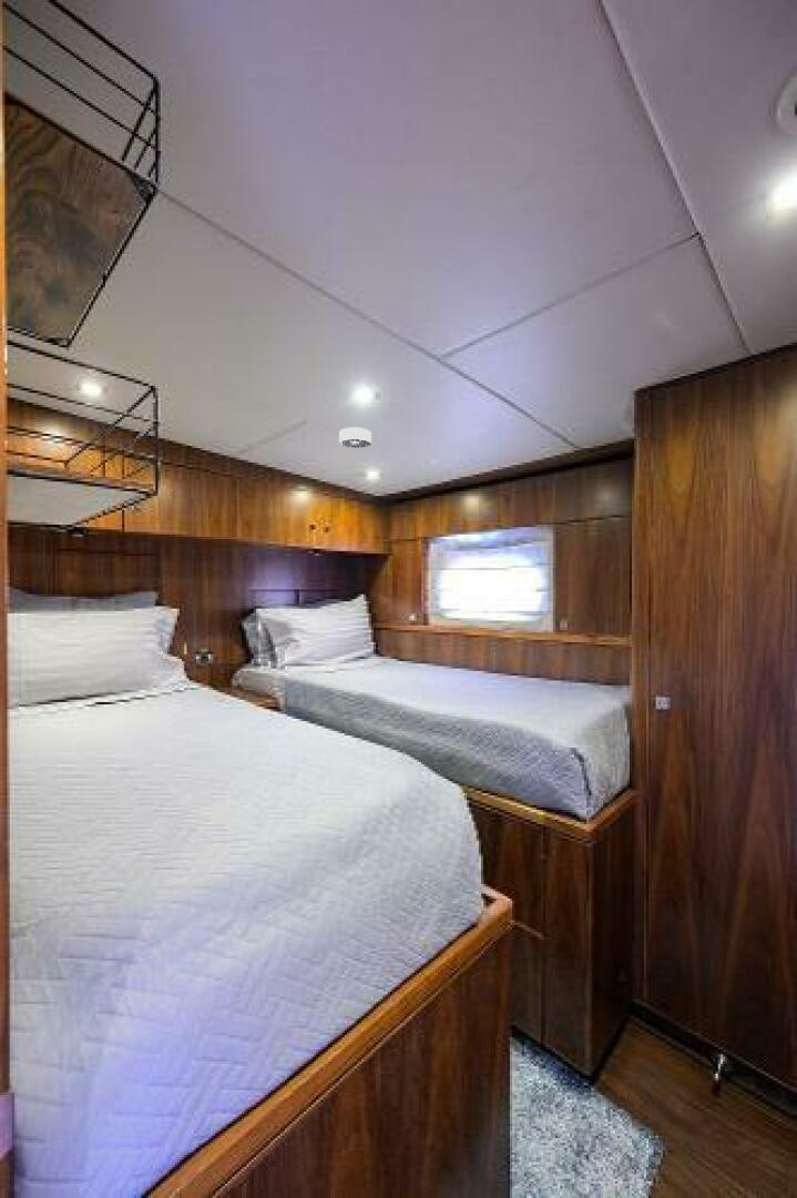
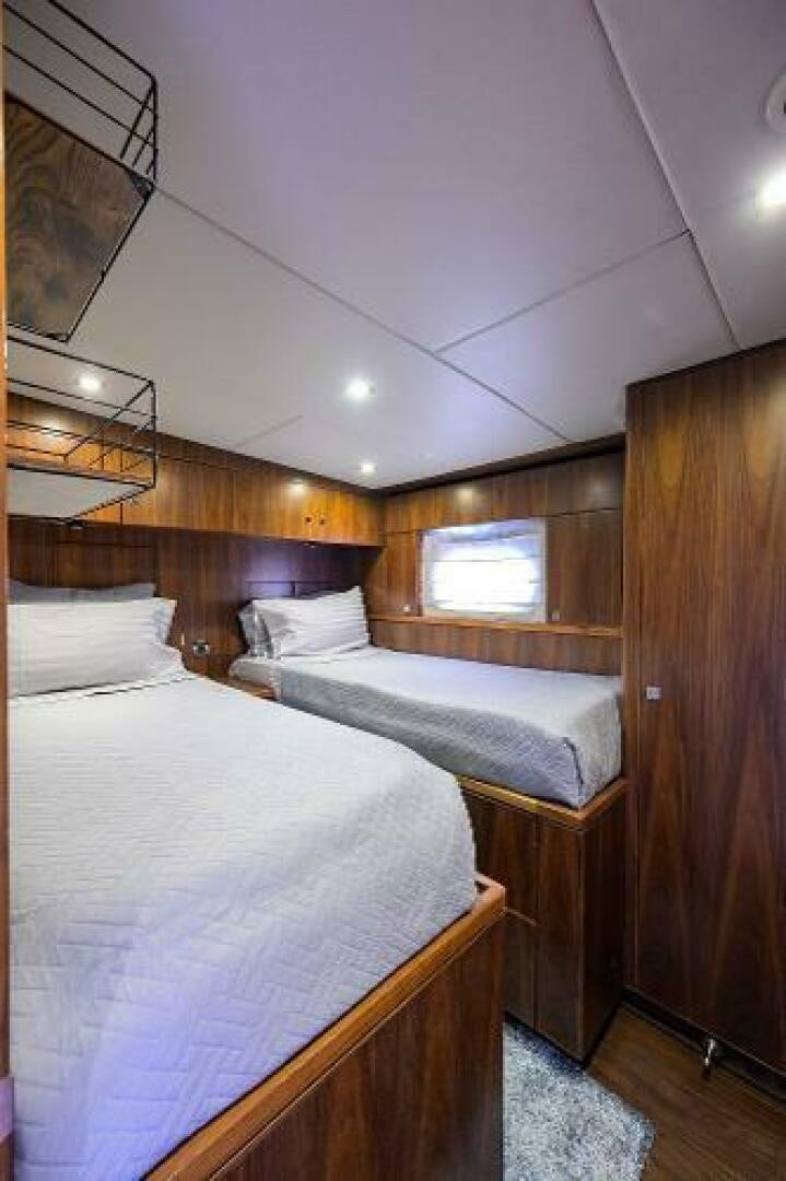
- smoke detector [338,426,372,449]
